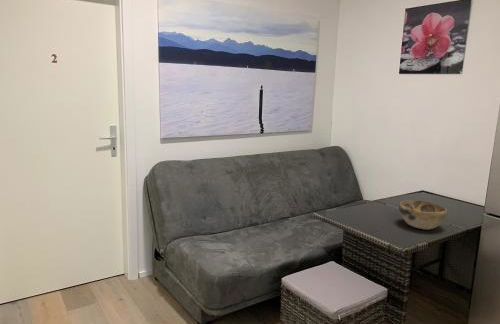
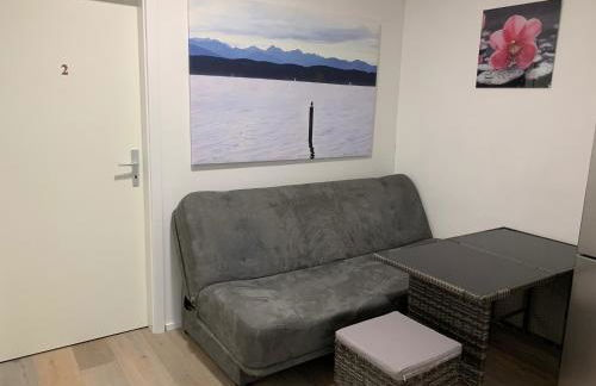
- decorative bowl [398,199,448,230]
